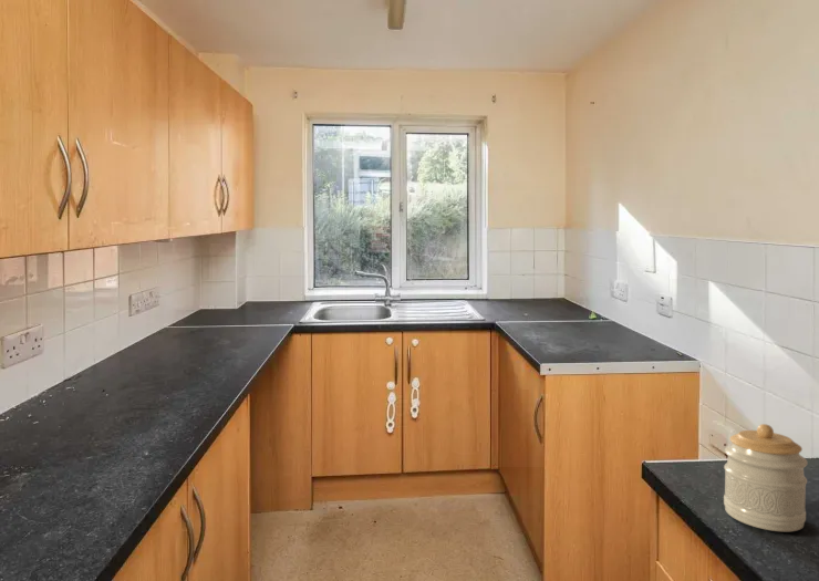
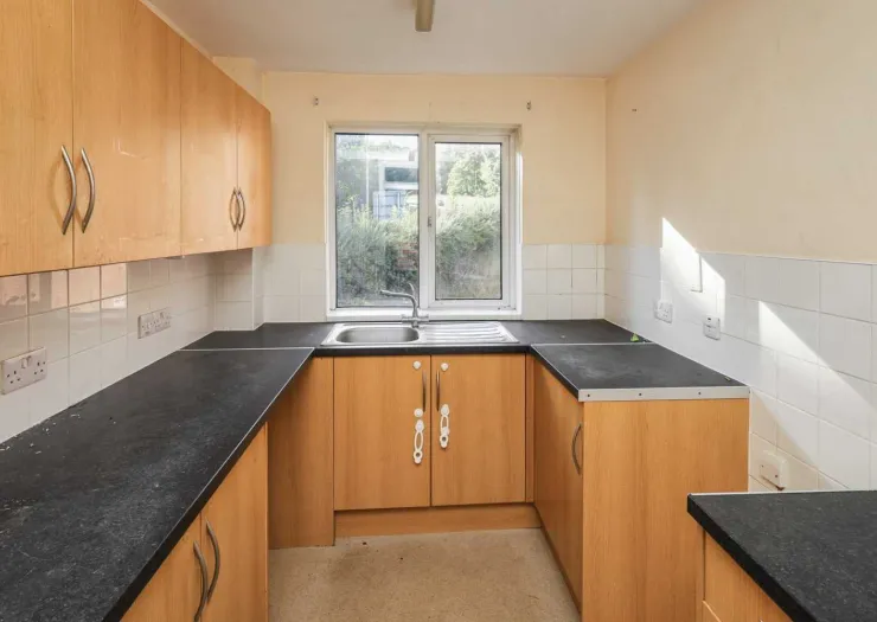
- jar [723,423,809,532]
